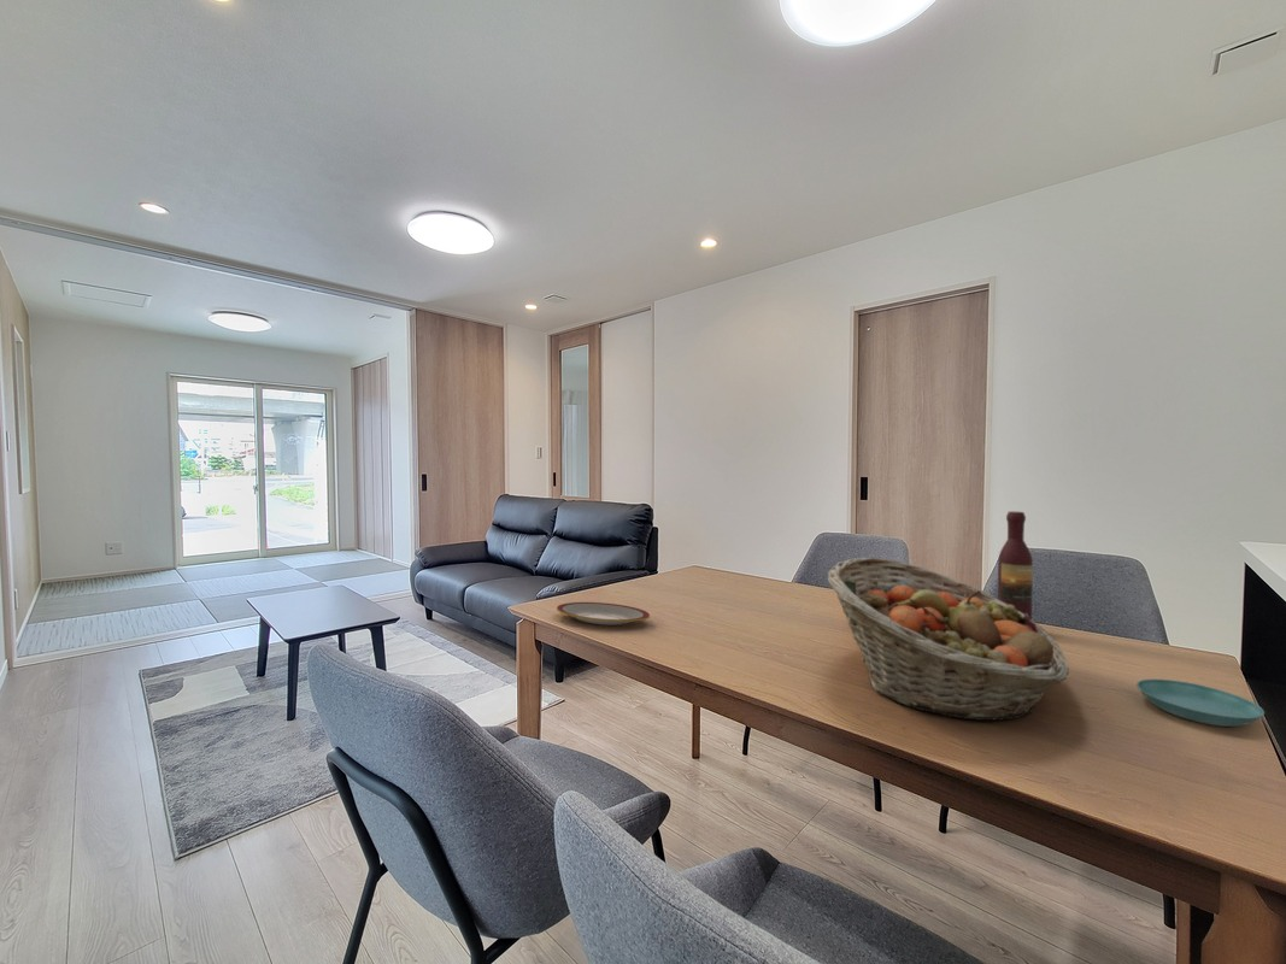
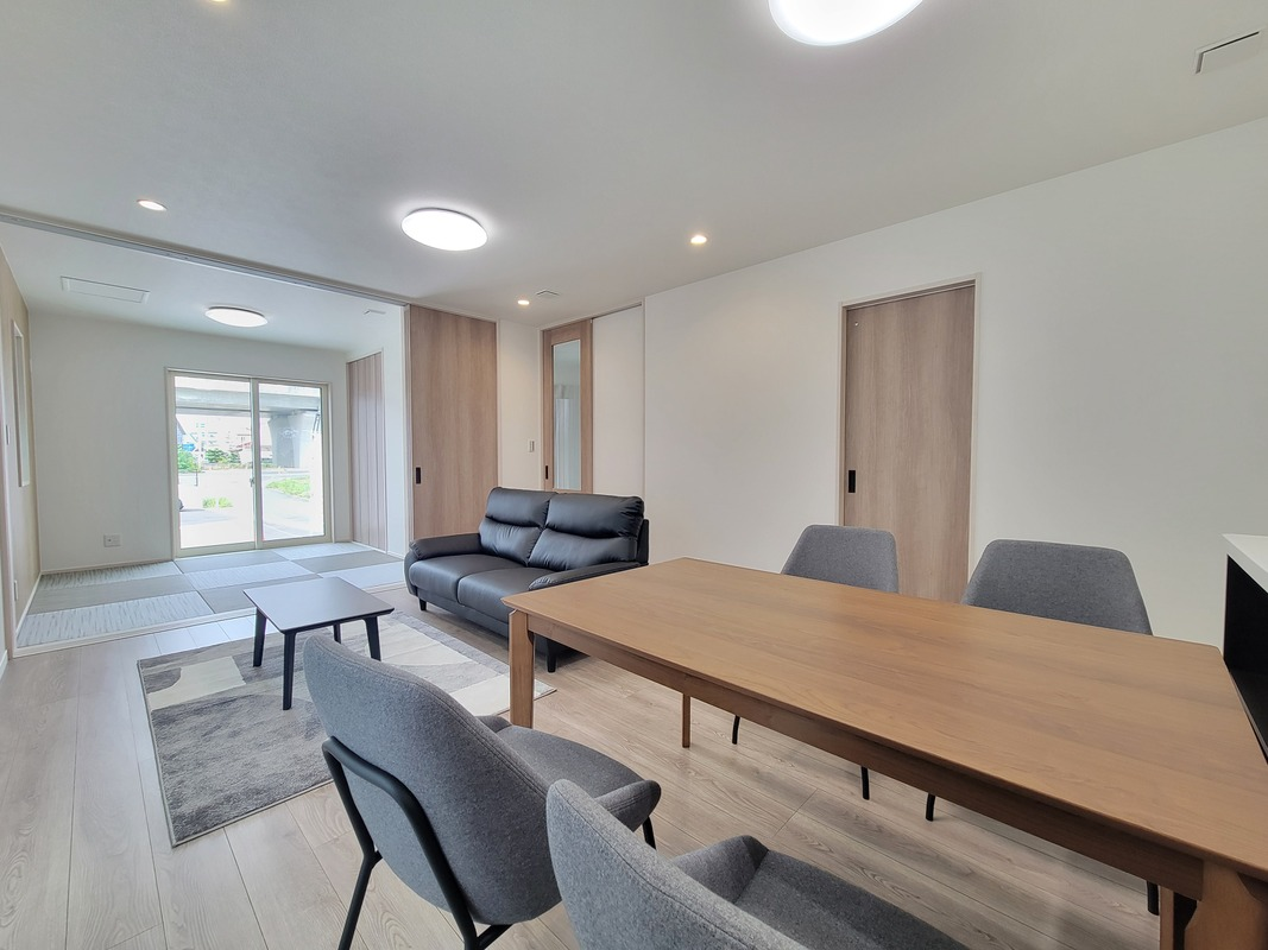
- plate [556,601,651,627]
- wine bottle [997,510,1034,621]
- fruit basket [827,557,1070,722]
- saucer [1135,678,1266,728]
